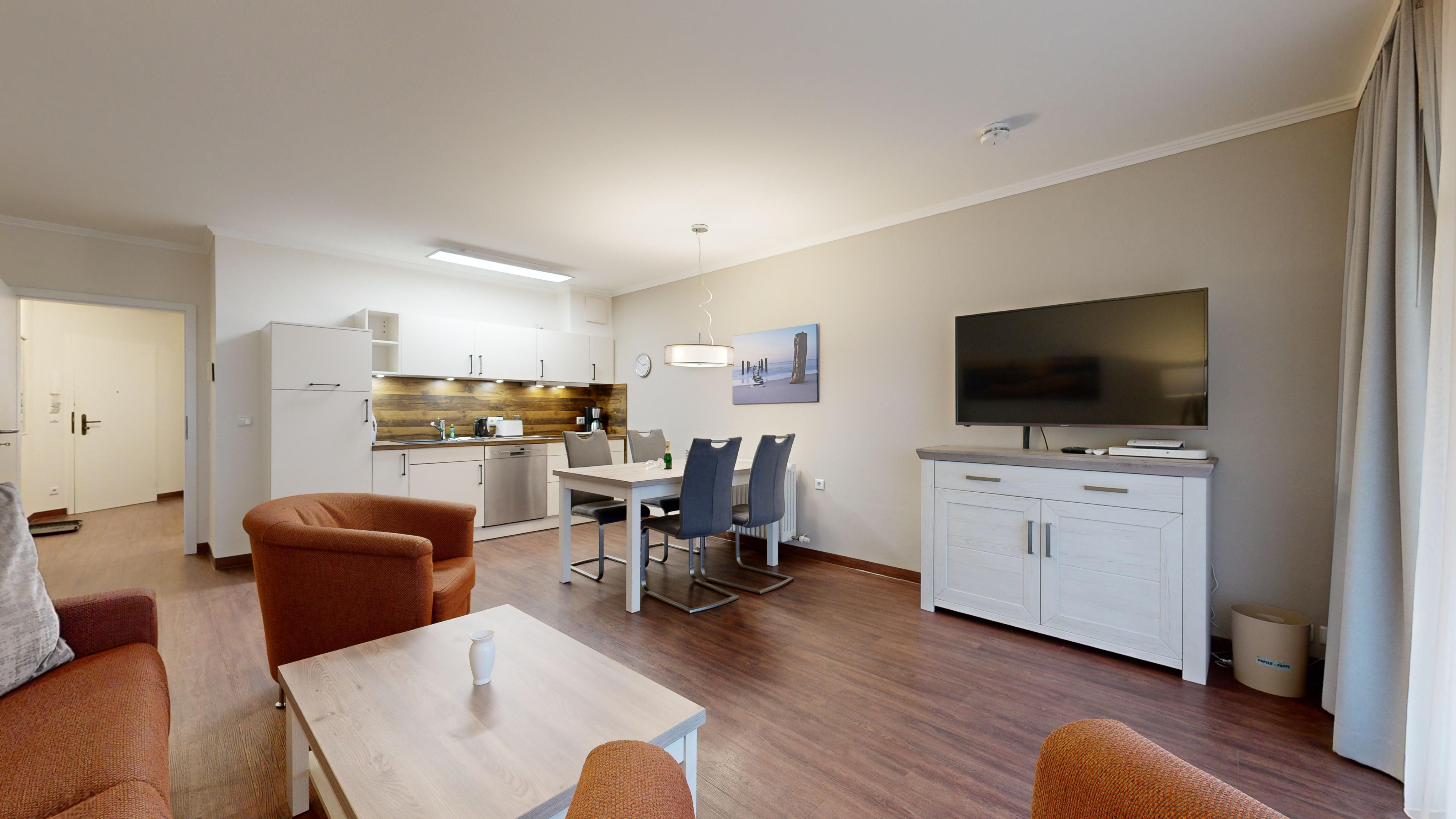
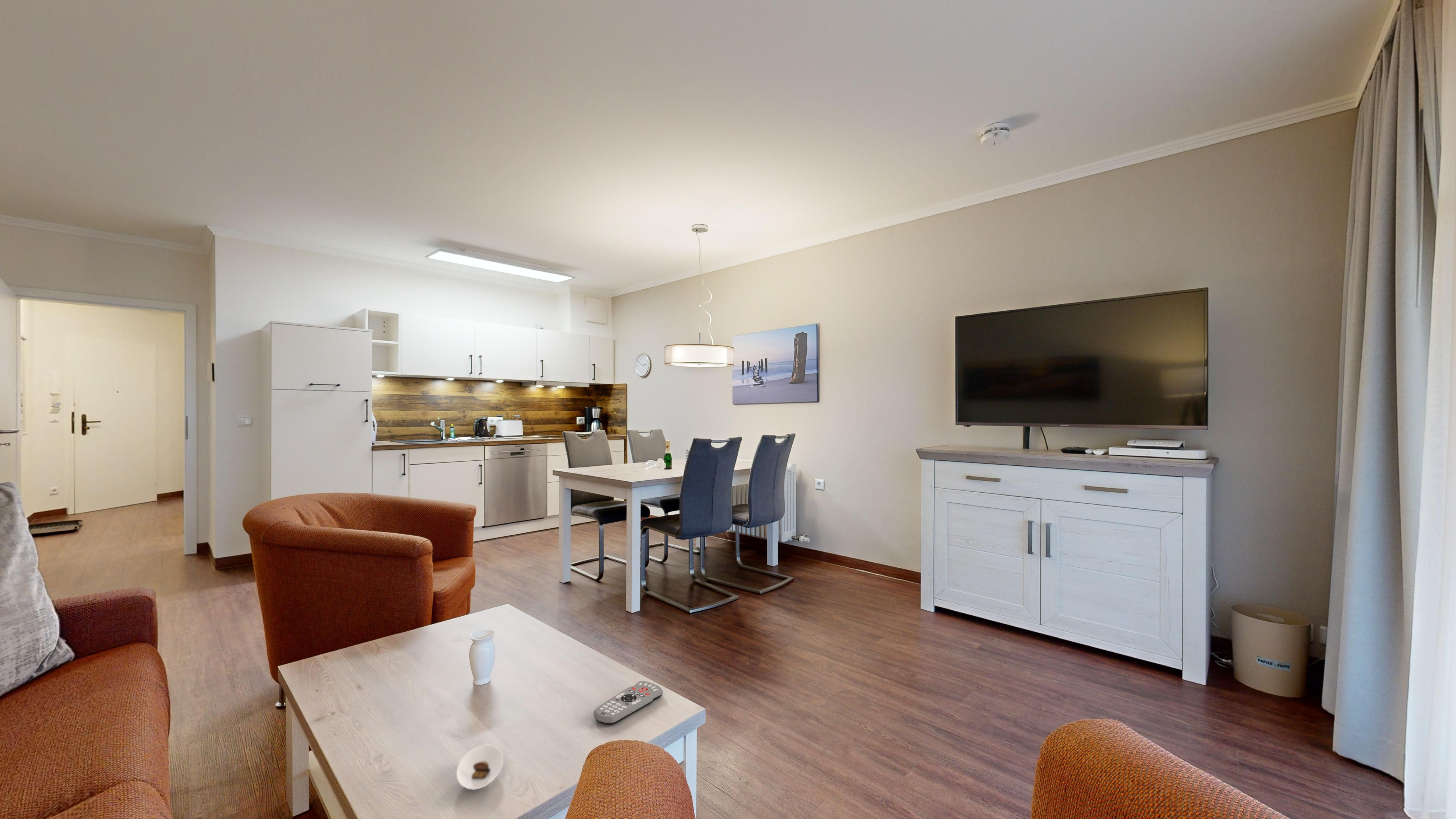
+ remote control [593,681,663,725]
+ saucer [456,744,504,790]
